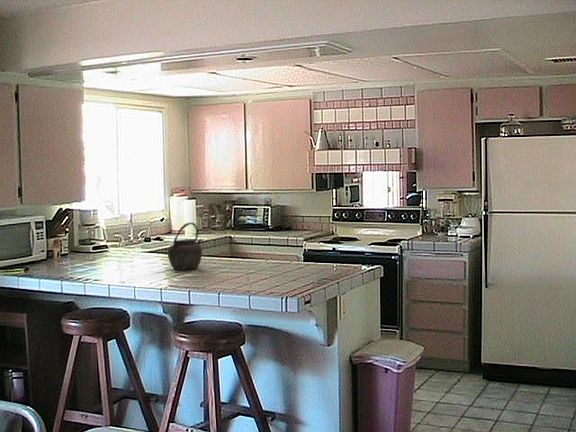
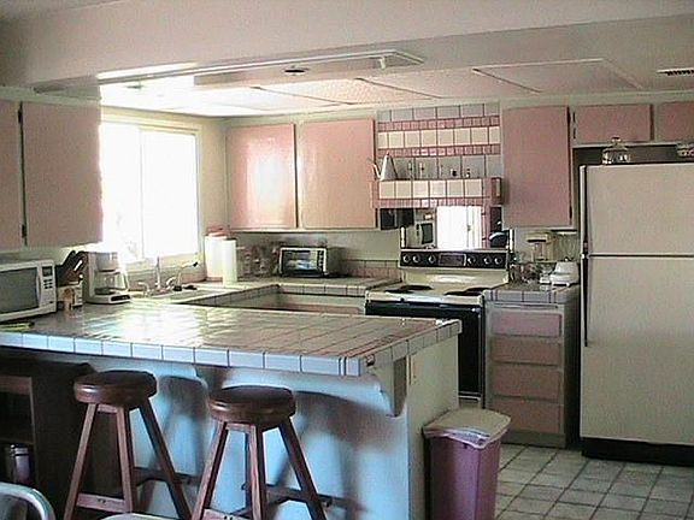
- kettle [167,221,204,271]
